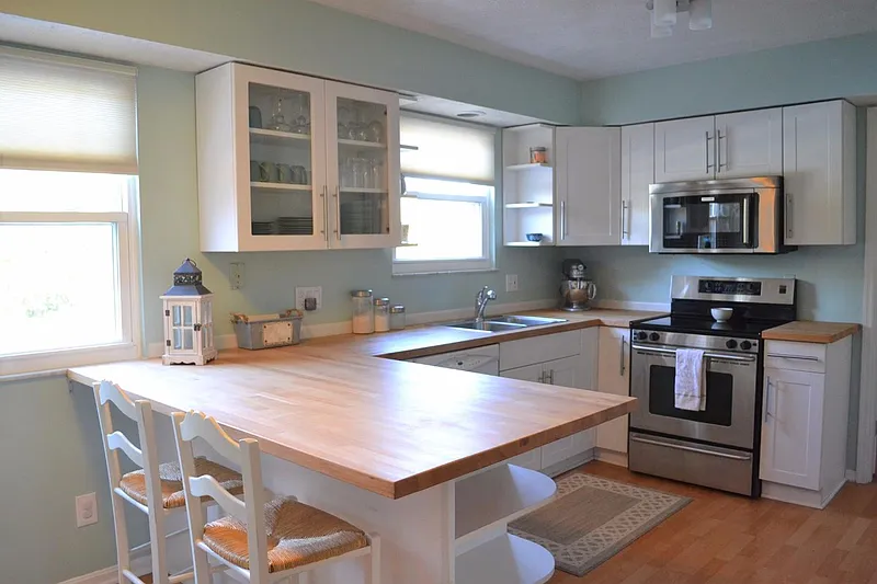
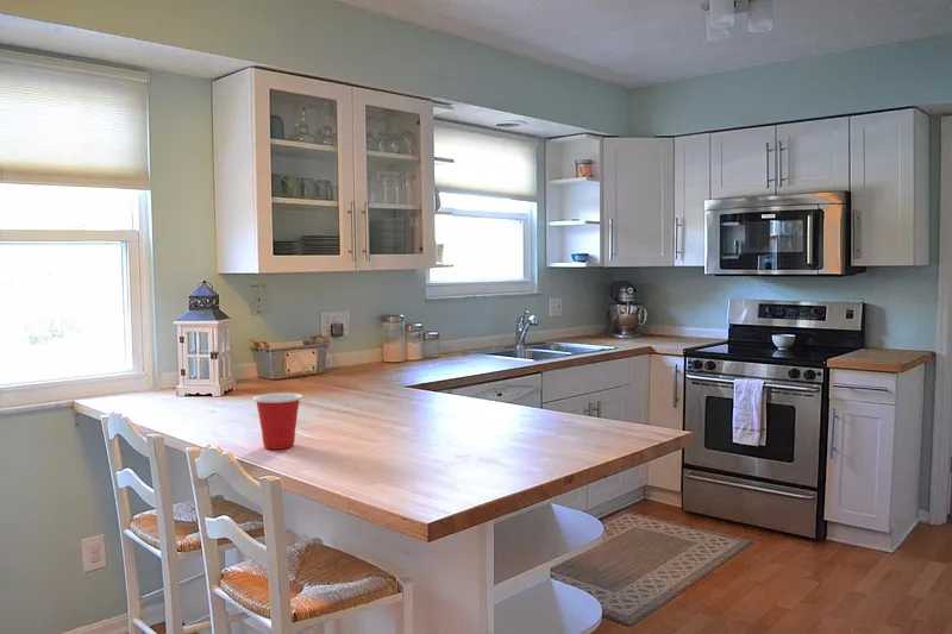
+ cup [252,391,303,450]
